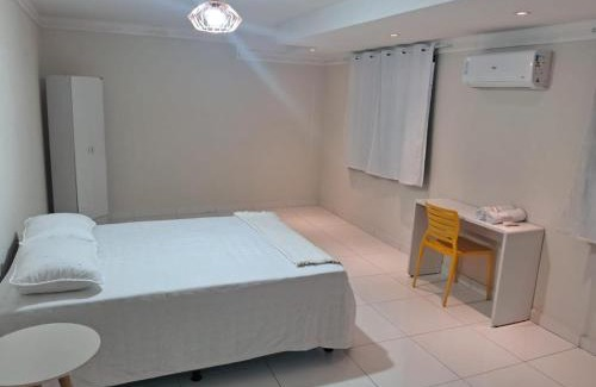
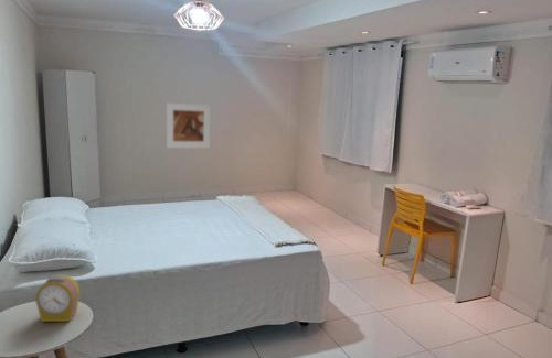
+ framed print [166,101,212,149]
+ alarm clock [34,273,81,323]
